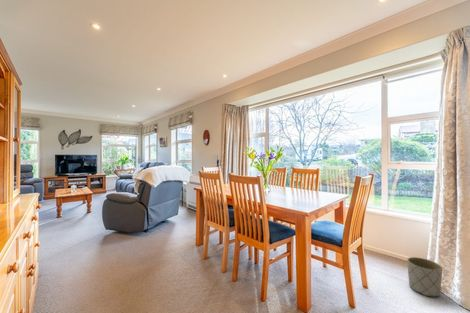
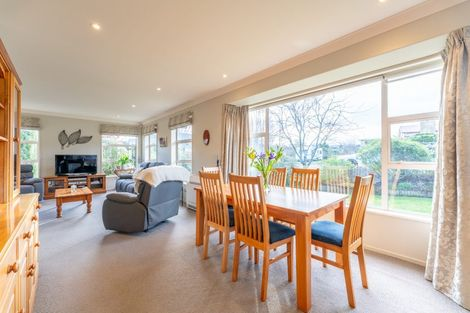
- planter [406,256,443,297]
